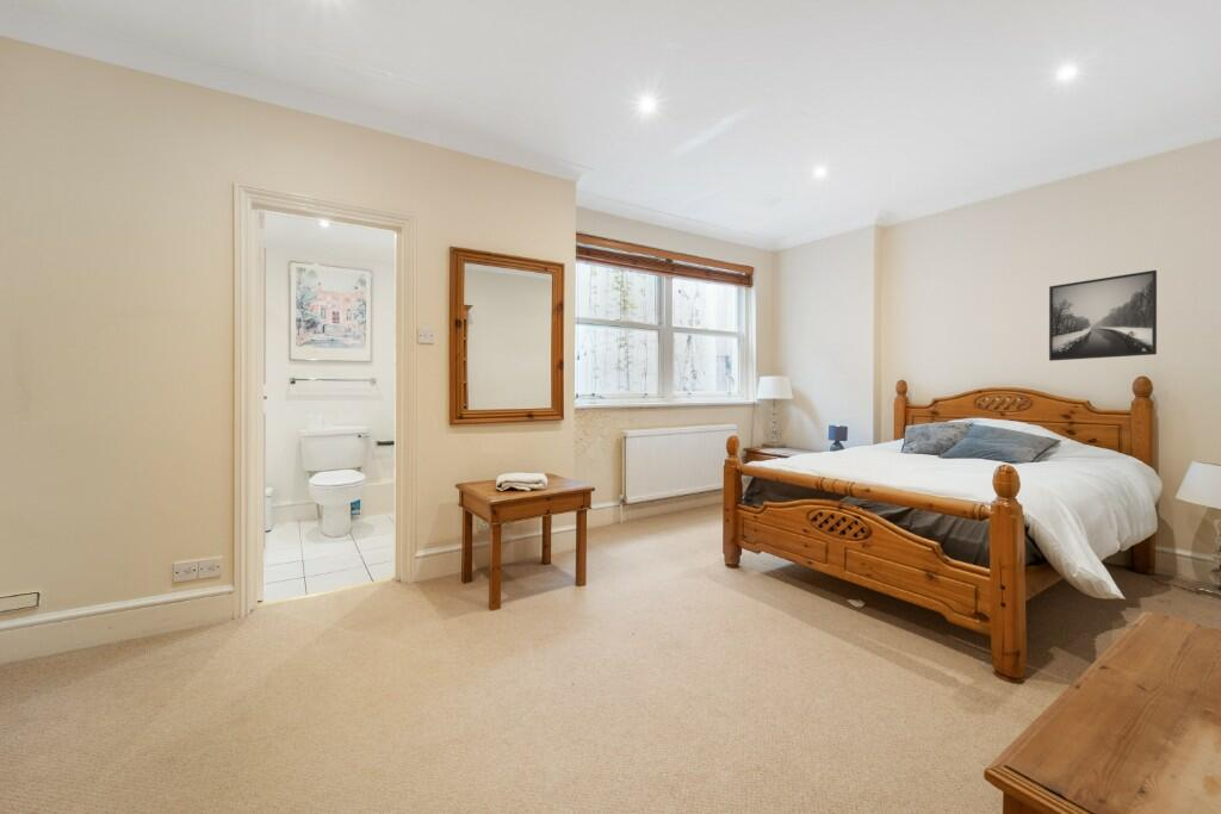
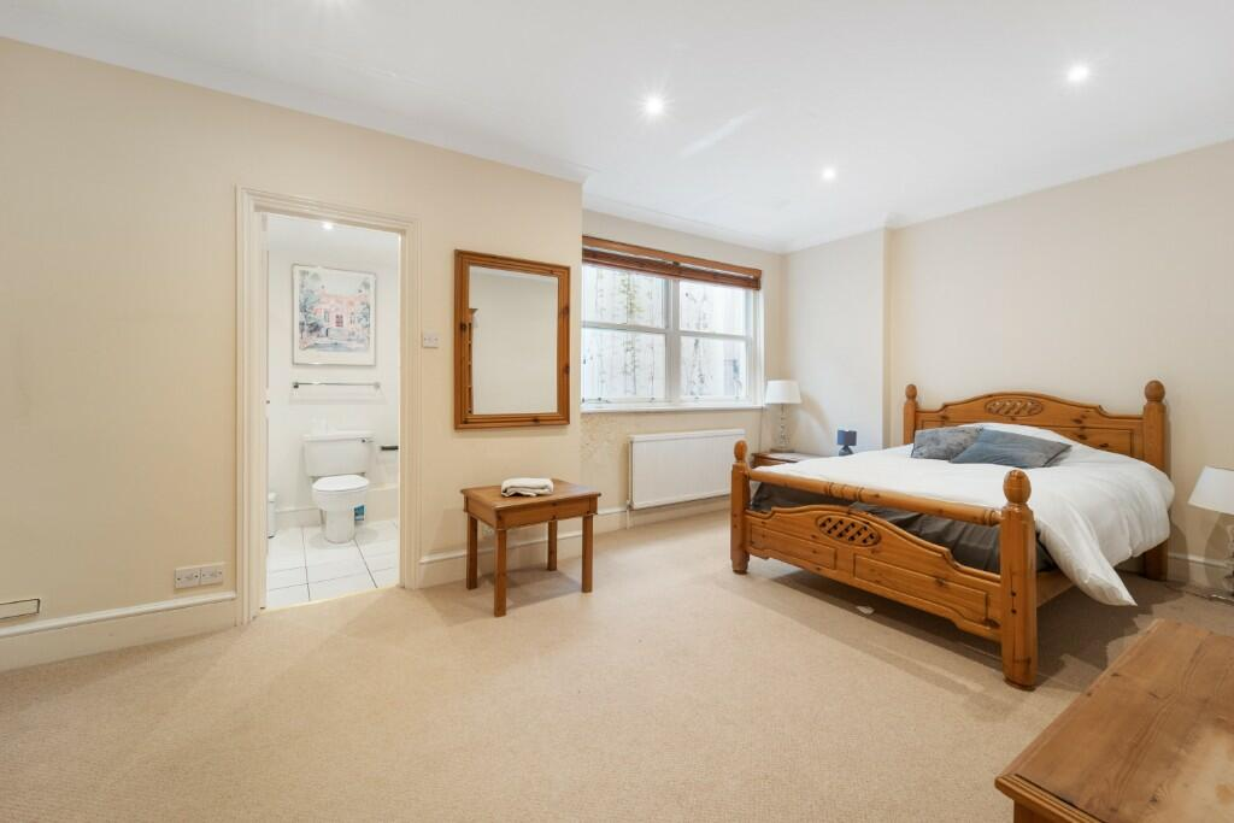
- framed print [1048,269,1158,362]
